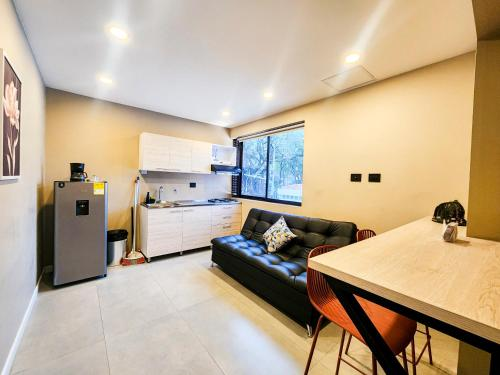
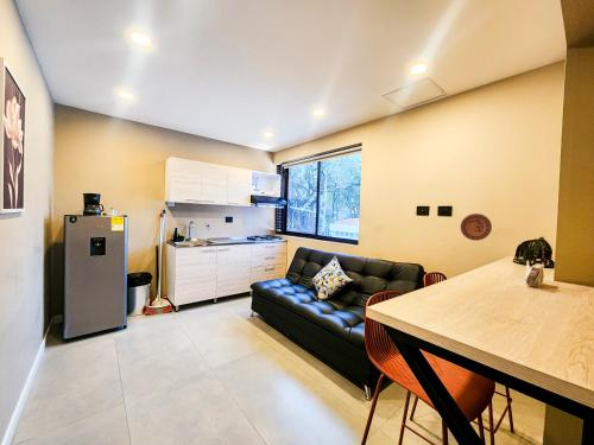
+ decorative plate [460,212,493,242]
